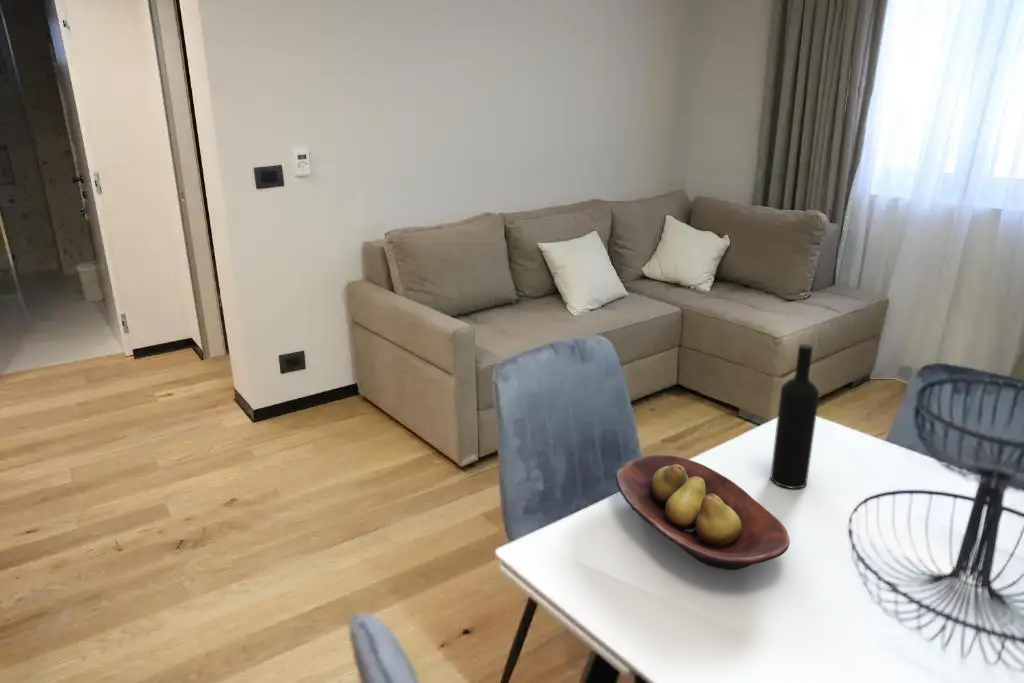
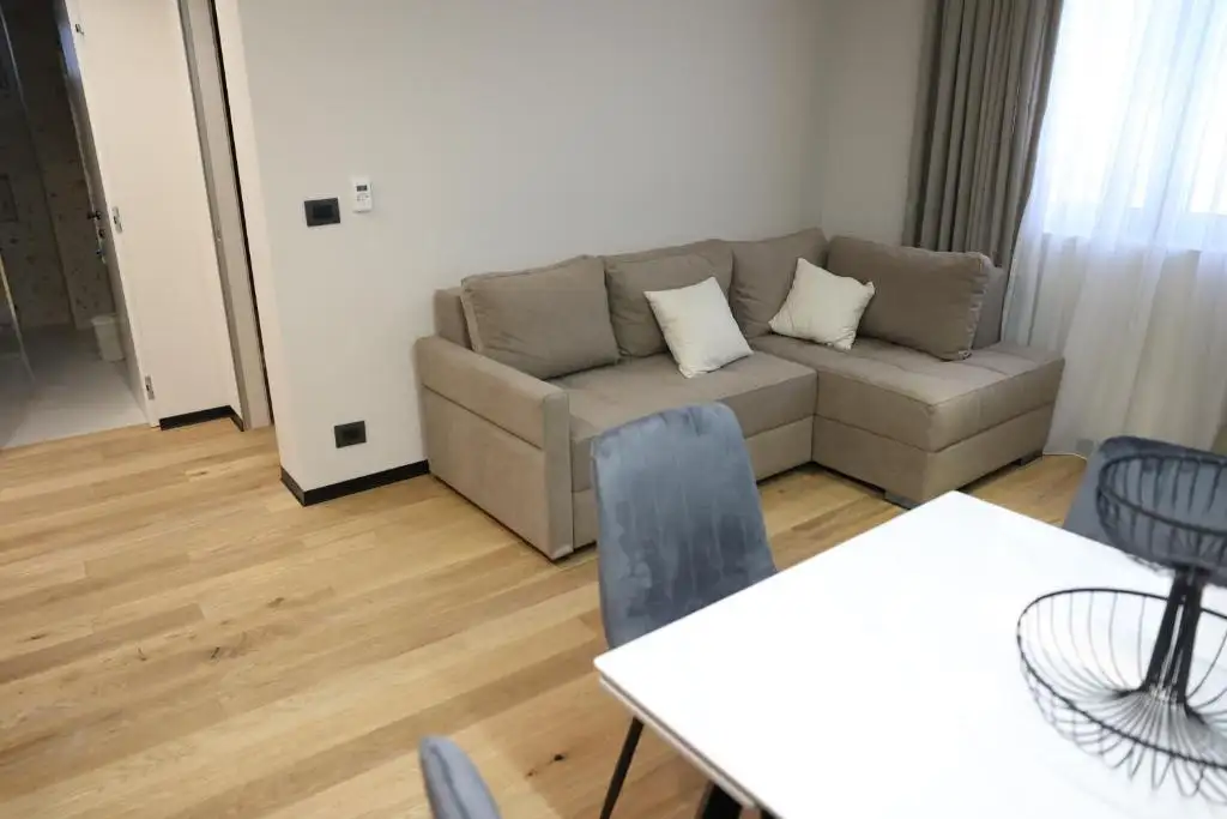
- fruit bowl [615,454,791,571]
- wine bottle [769,343,821,490]
